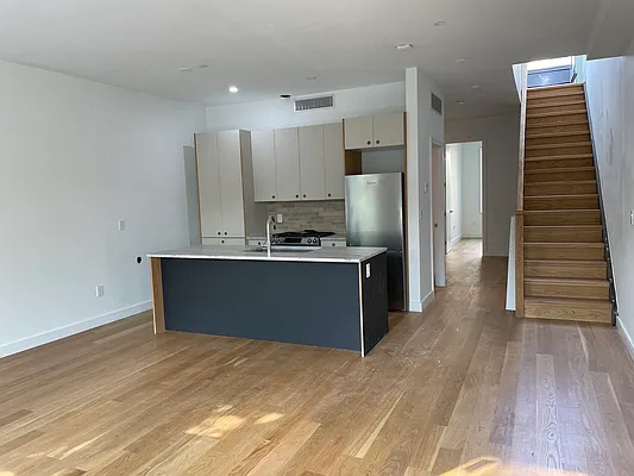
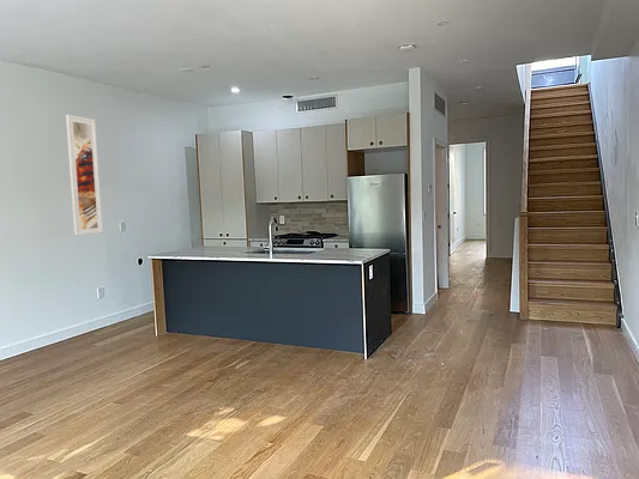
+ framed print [65,114,104,236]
